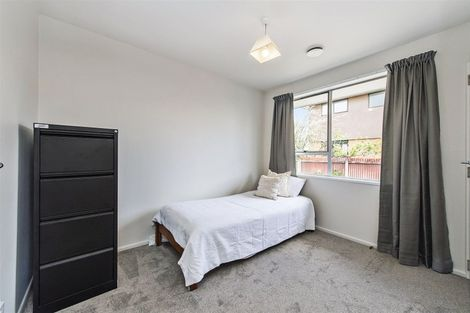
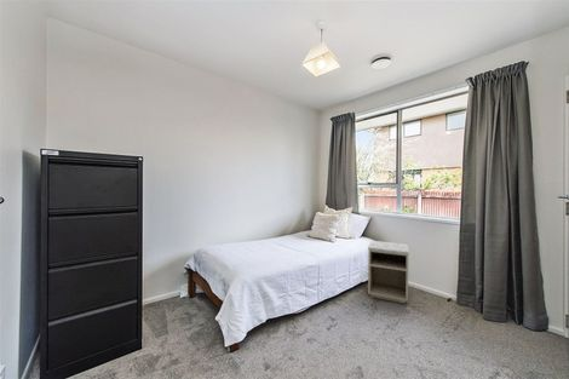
+ nightstand [367,240,410,305]
